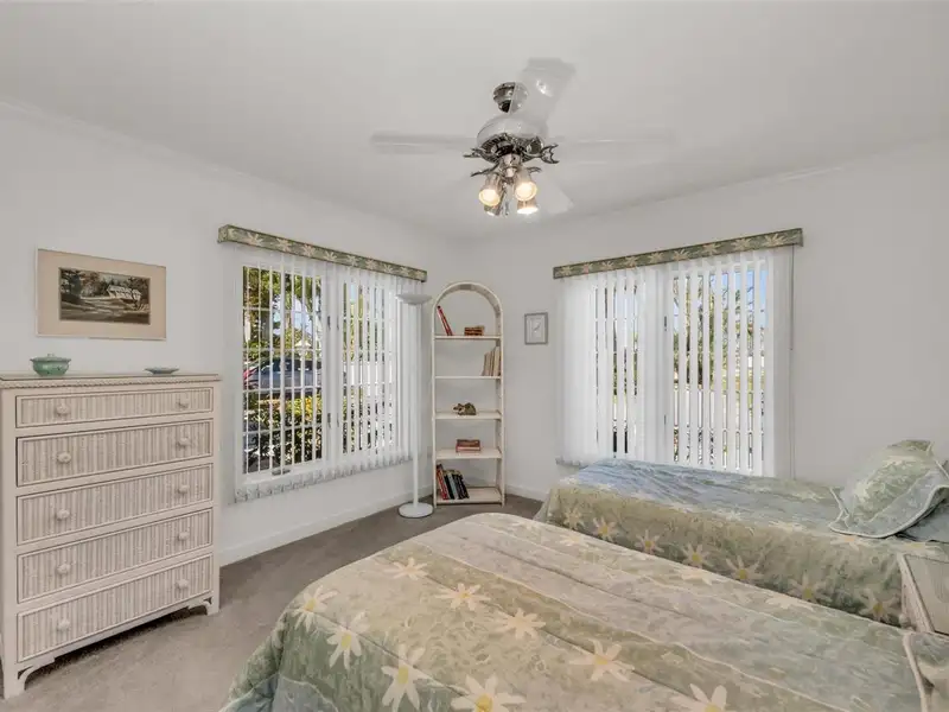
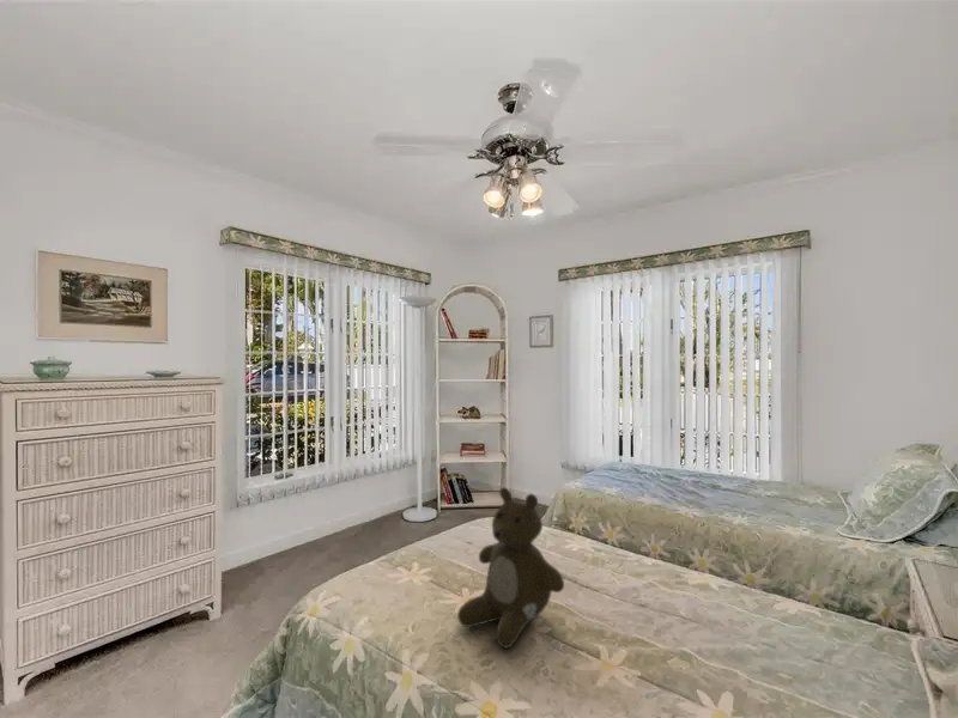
+ teddy bear [456,486,565,650]
